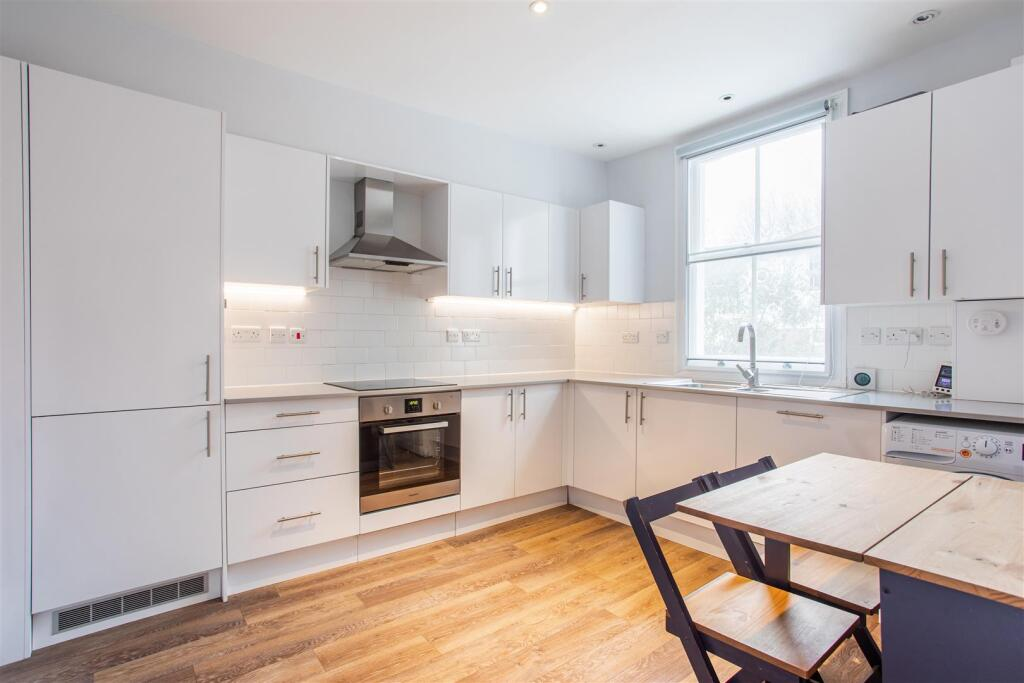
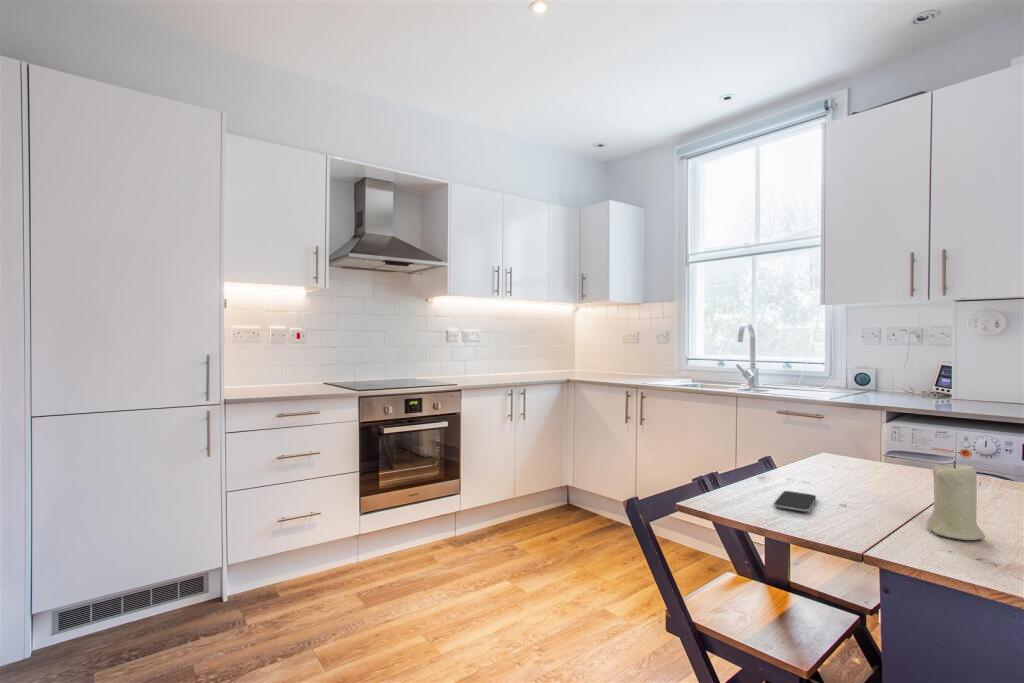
+ candle [926,460,986,541]
+ smartphone [773,490,817,513]
